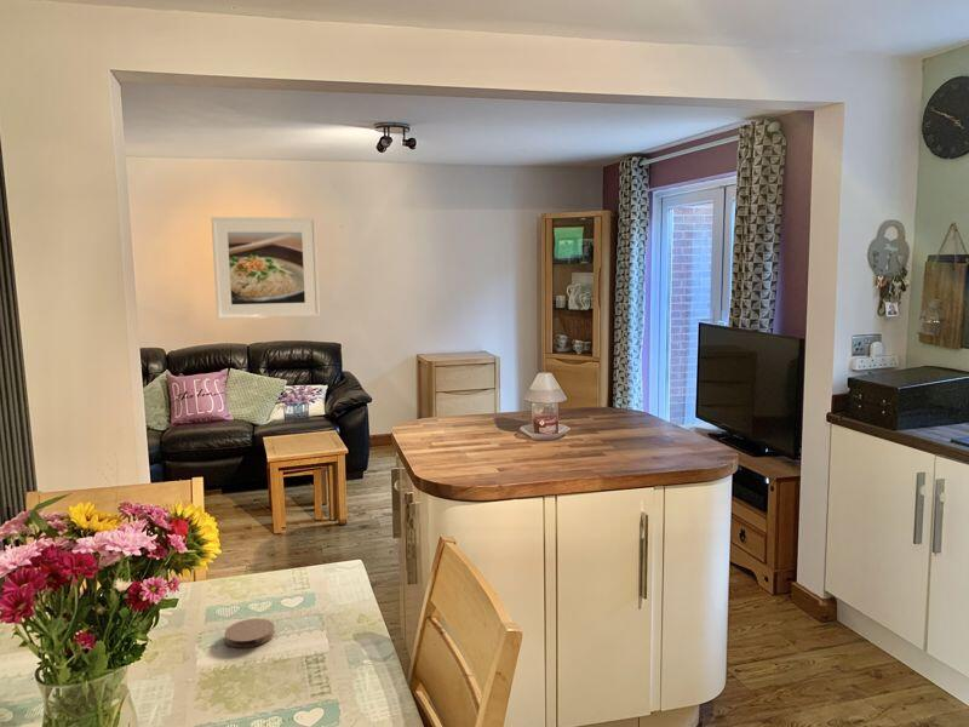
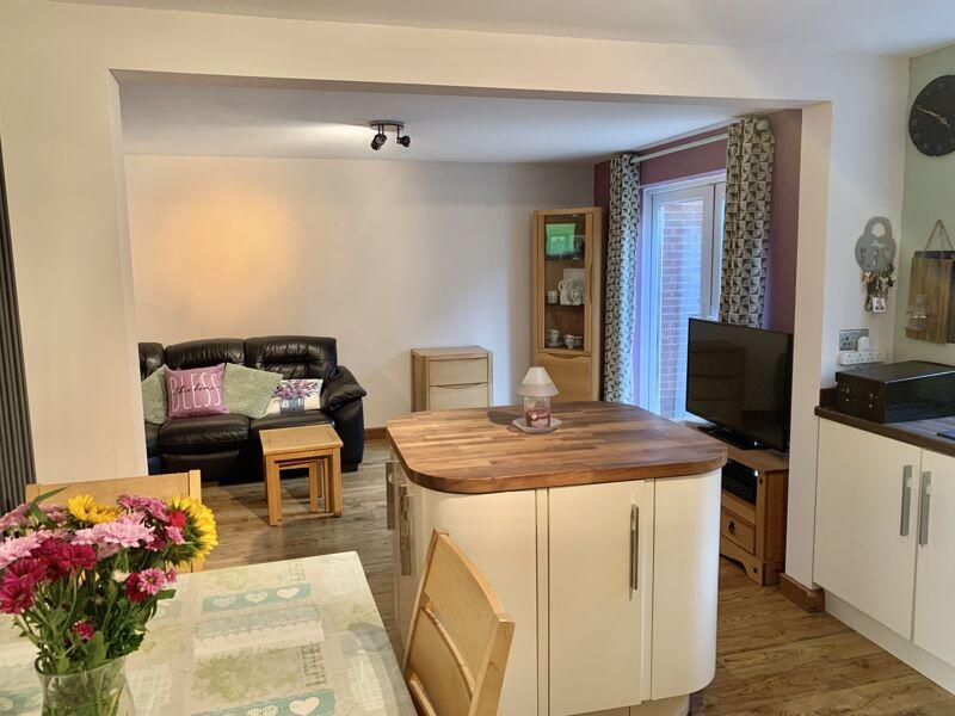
- coaster [224,618,275,648]
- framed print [211,216,321,321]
